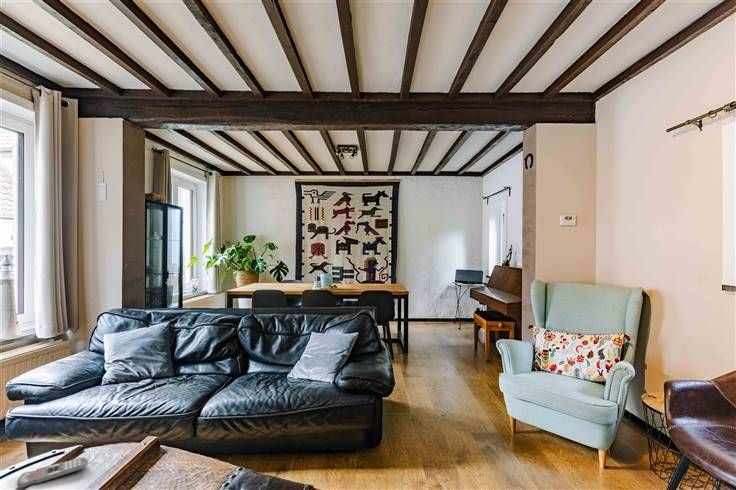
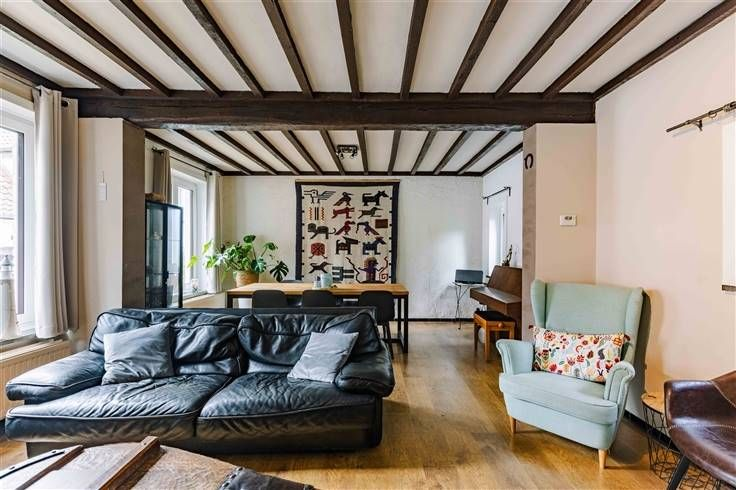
- remote control [17,456,89,489]
